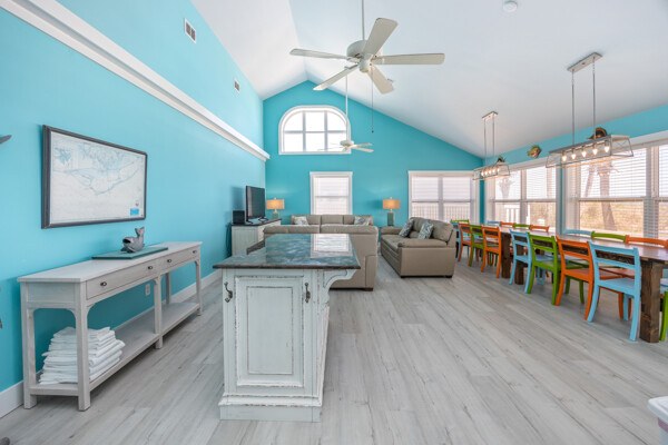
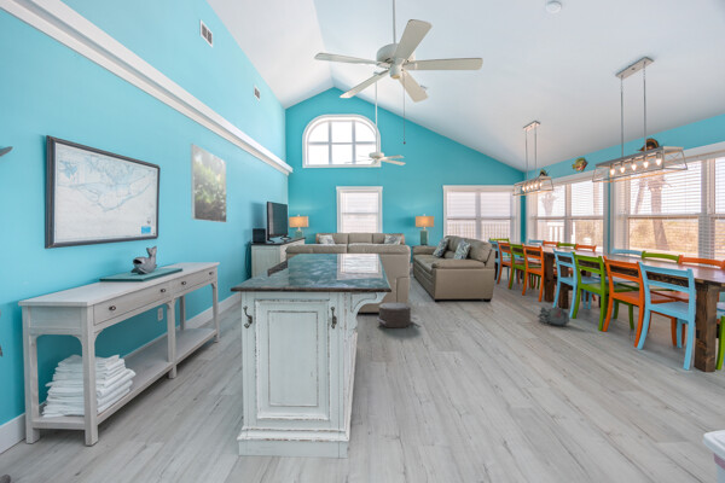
+ plush toy [536,305,570,327]
+ pouf [375,302,418,328]
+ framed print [190,142,228,223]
